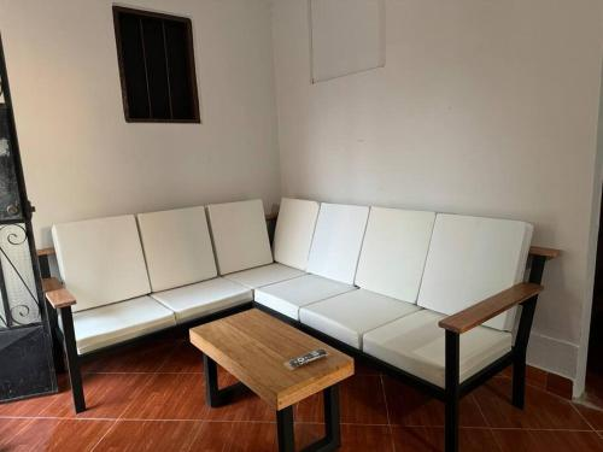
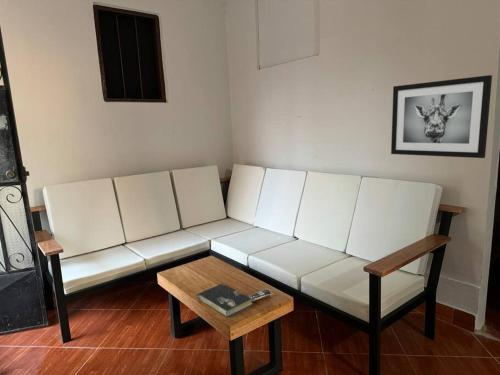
+ book [196,282,253,318]
+ wall art [390,74,493,159]
